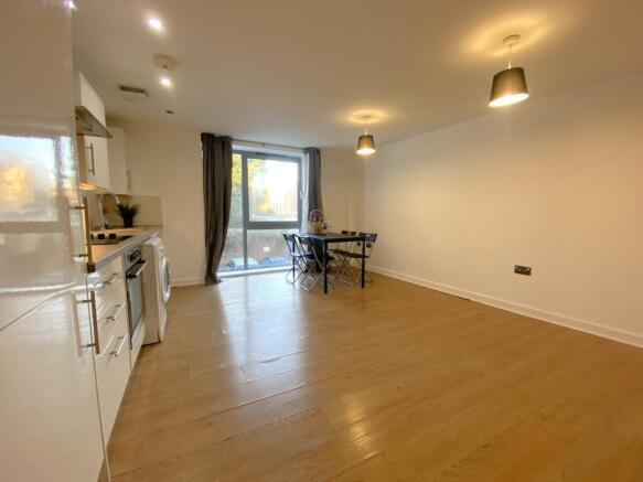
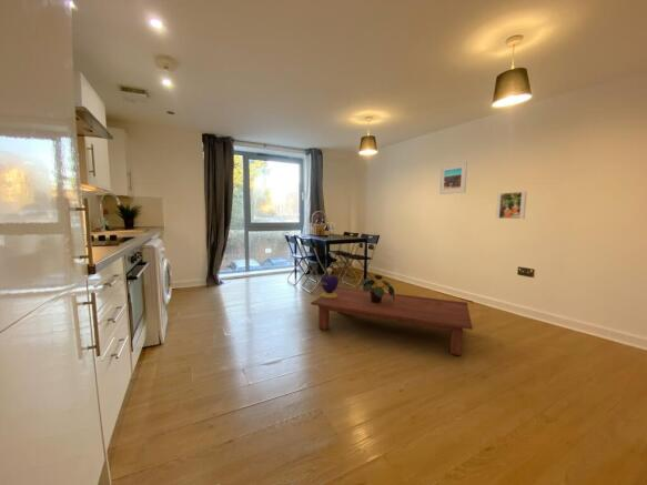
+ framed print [438,161,468,195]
+ coffee table [310,285,474,357]
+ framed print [495,191,528,220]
+ potted plant [360,274,395,303]
+ decorative container [320,266,340,299]
